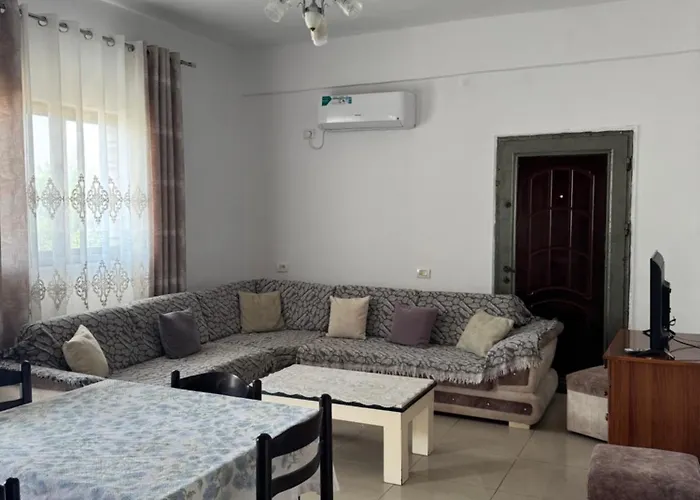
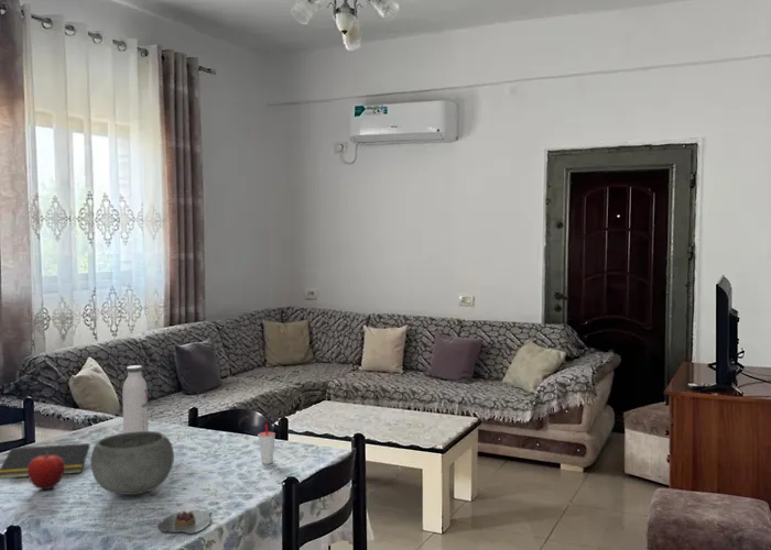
+ bowl [89,430,175,496]
+ notepad [0,442,90,480]
+ cup [257,424,276,465]
+ water bottle [121,364,149,433]
+ fruit [28,452,65,491]
+ raspberry tart [156,509,214,535]
